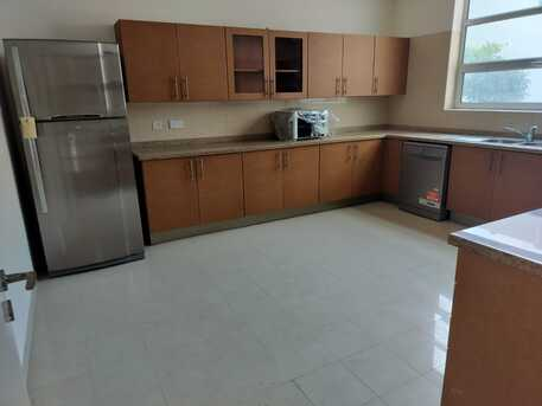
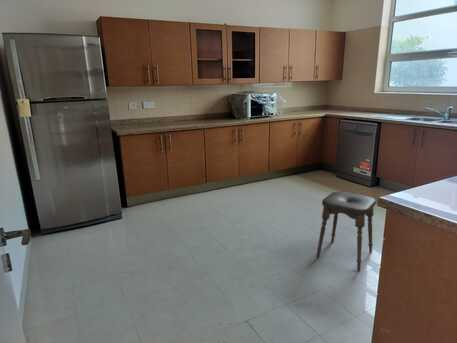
+ stool [316,191,377,272]
